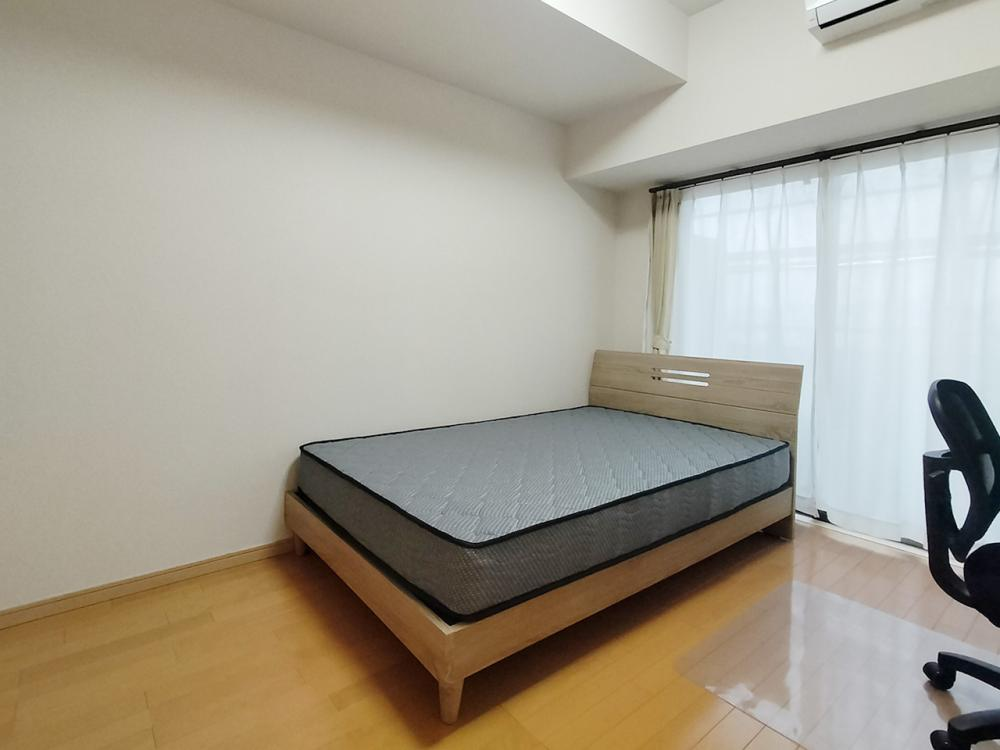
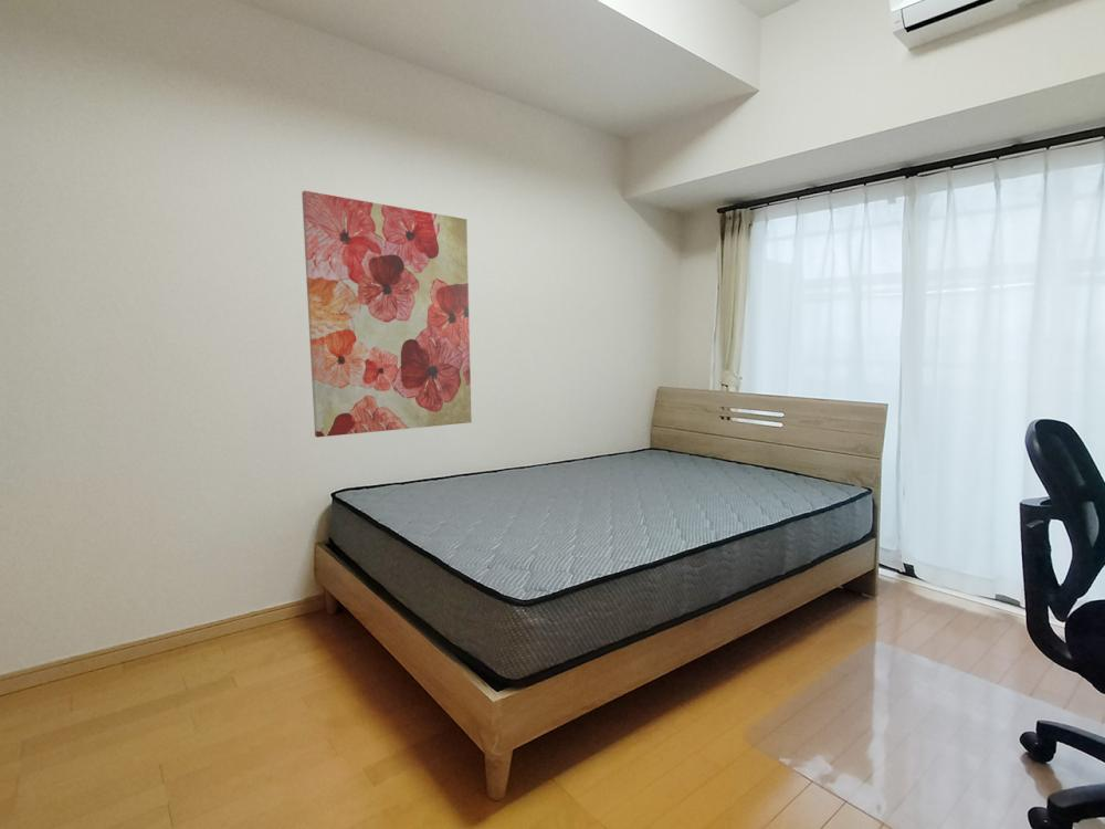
+ wall art [301,189,473,439]
